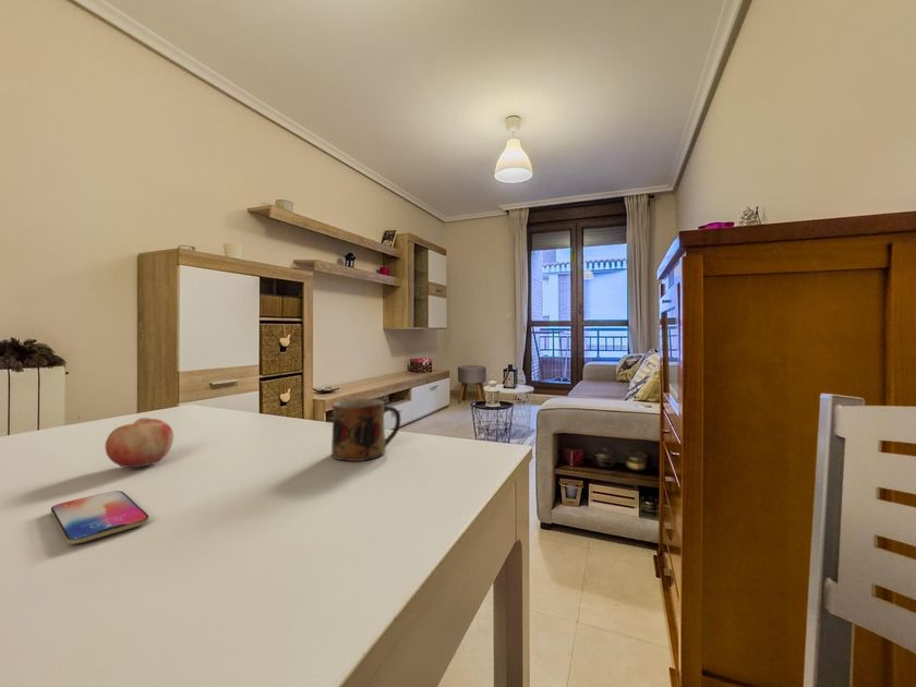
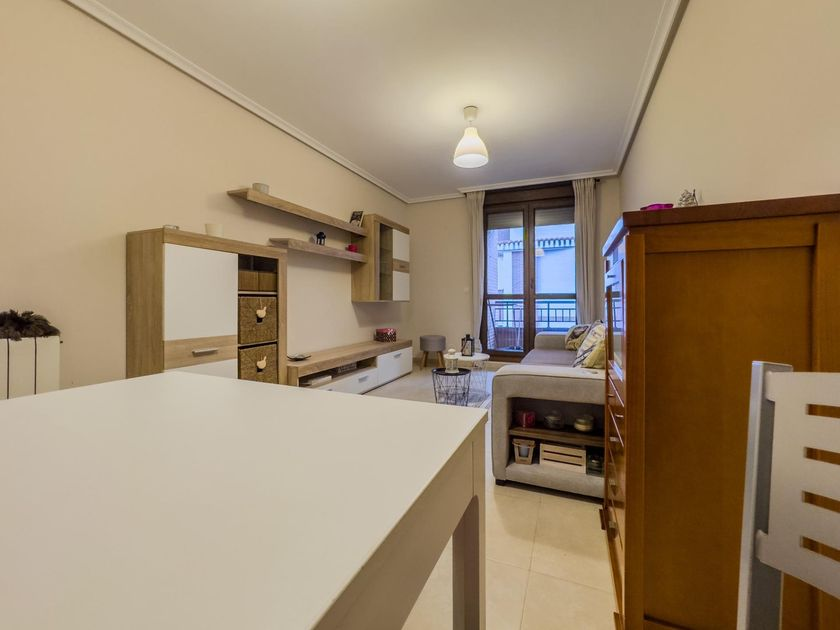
- mug [330,397,401,462]
- fruit [104,417,174,469]
- smartphone [50,490,149,545]
